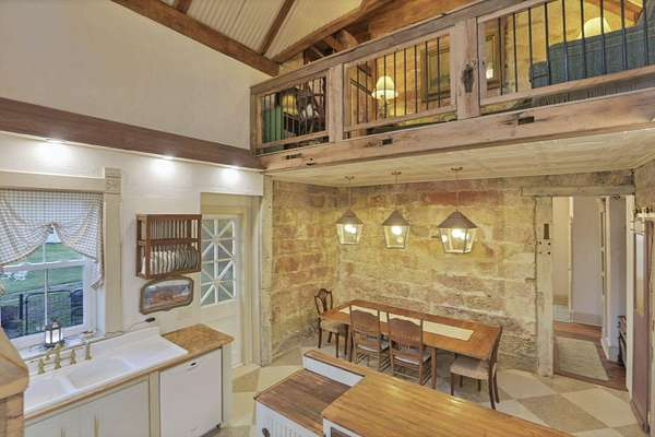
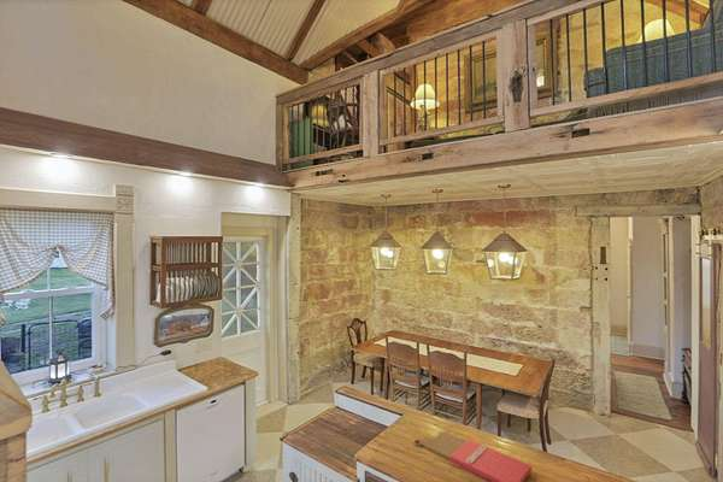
+ cutting board [413,430,533,482]
